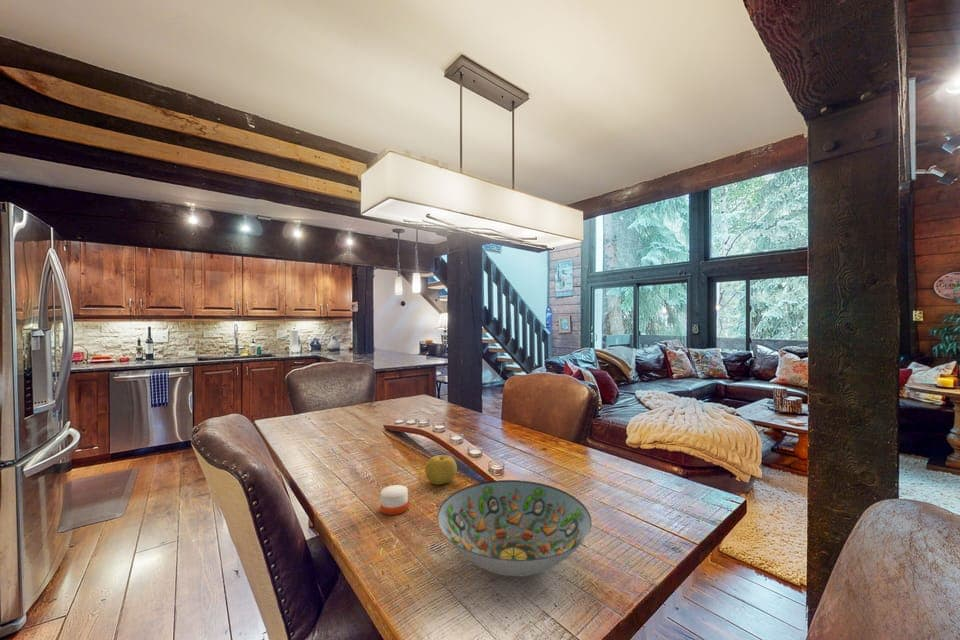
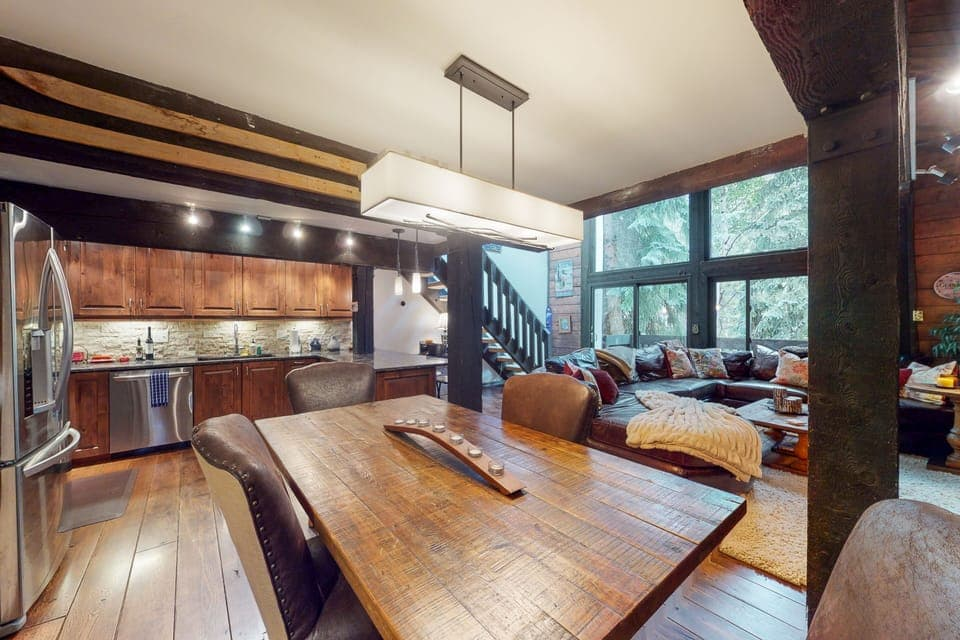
- decorative bowl [436,479,592,578]
- candle [380,484,409,516]
- fruit [424,454,458,486]
